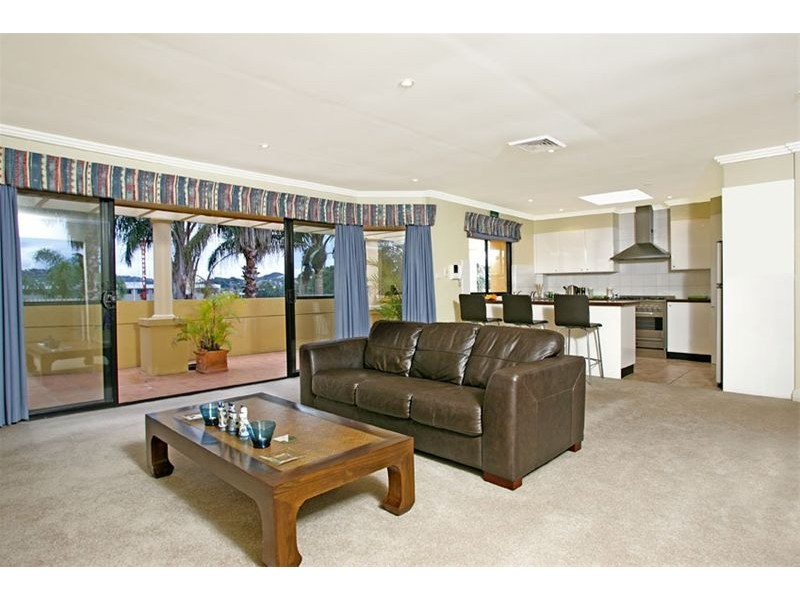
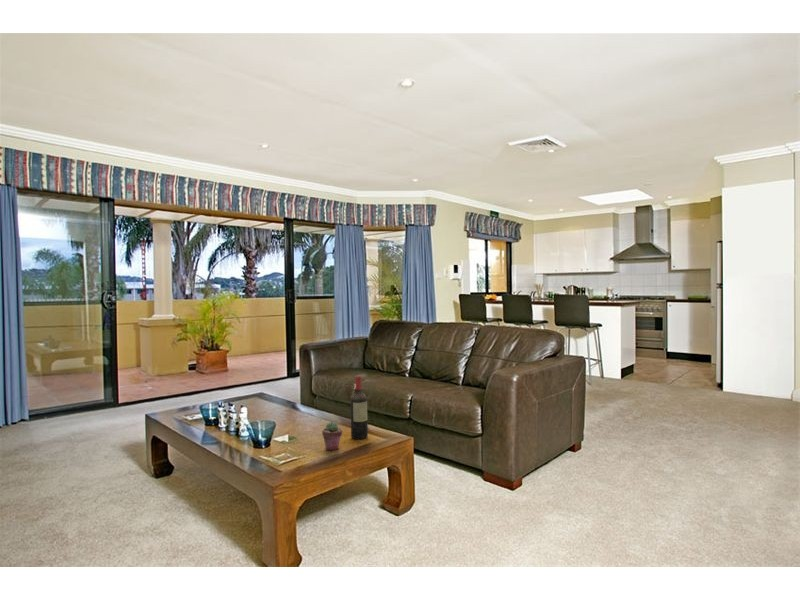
+ potted succulent [321,421,343,451]
+ wine bottle [349,374,369,440]
